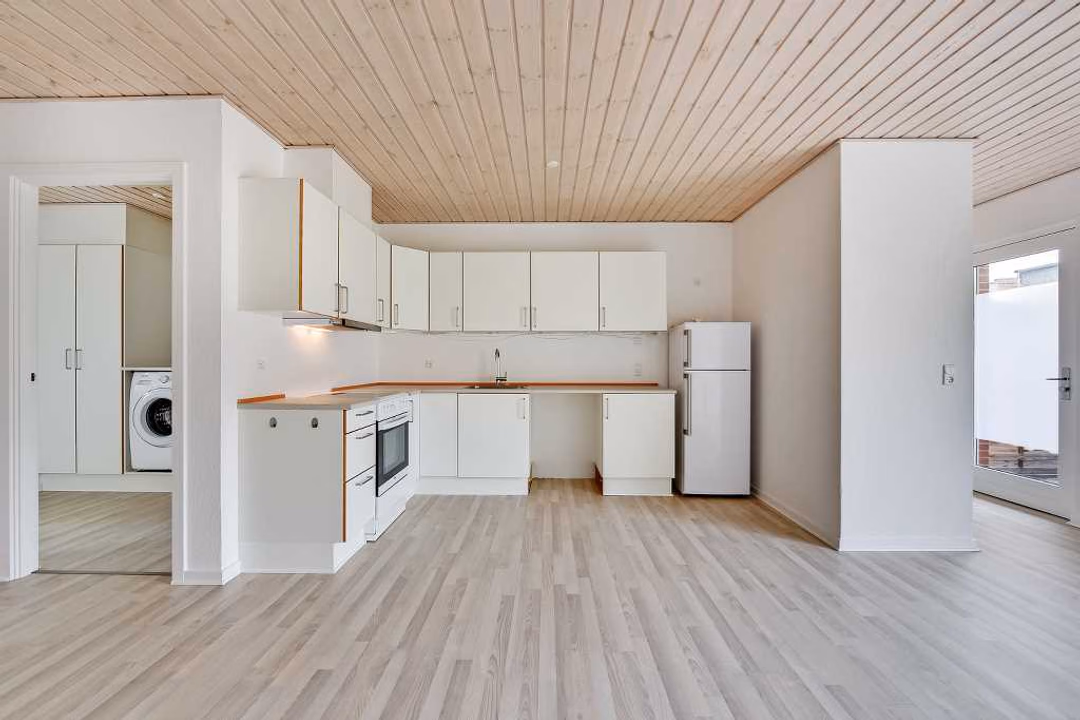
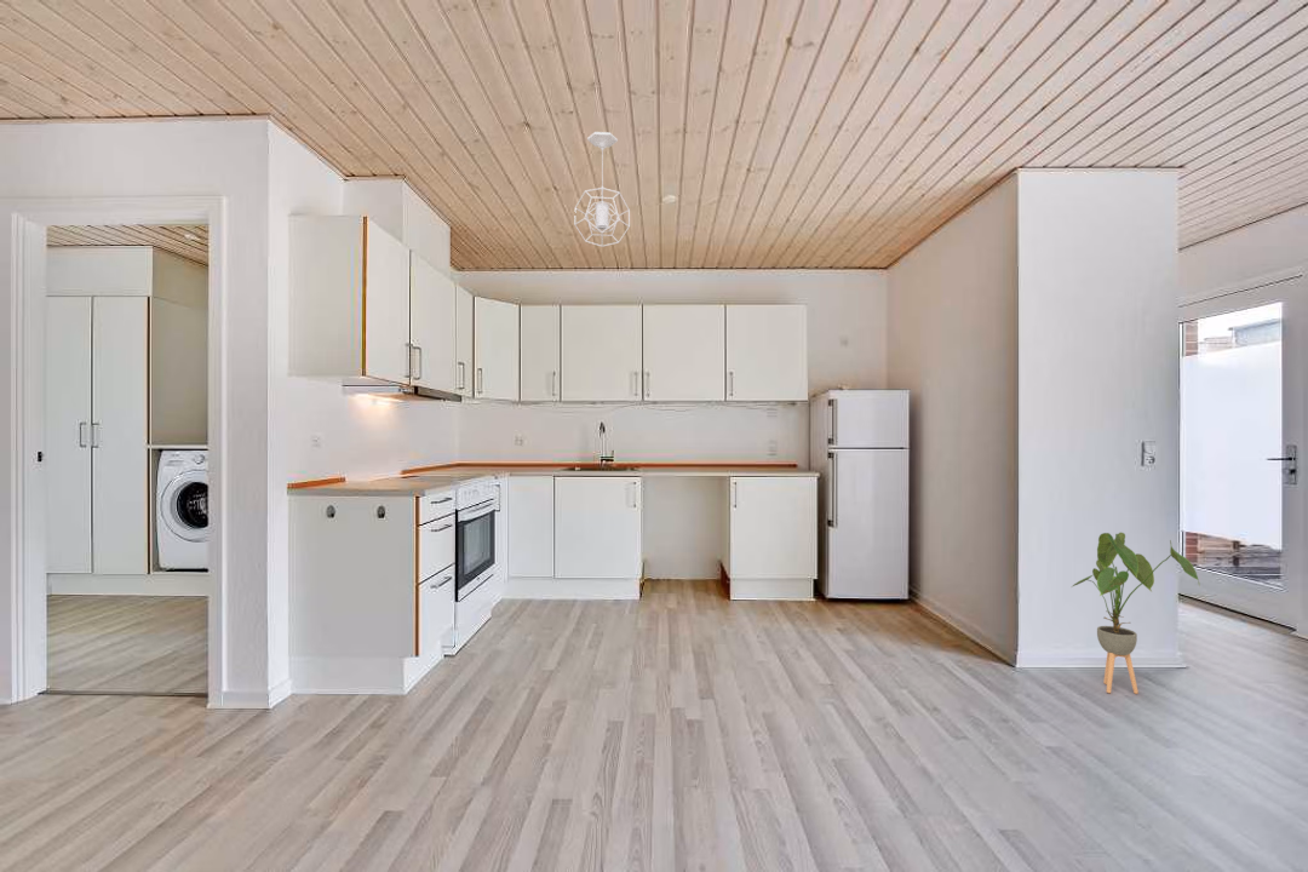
+ house plant [1072,532,1201,695]
+ pendant light [573,131,631,248]
